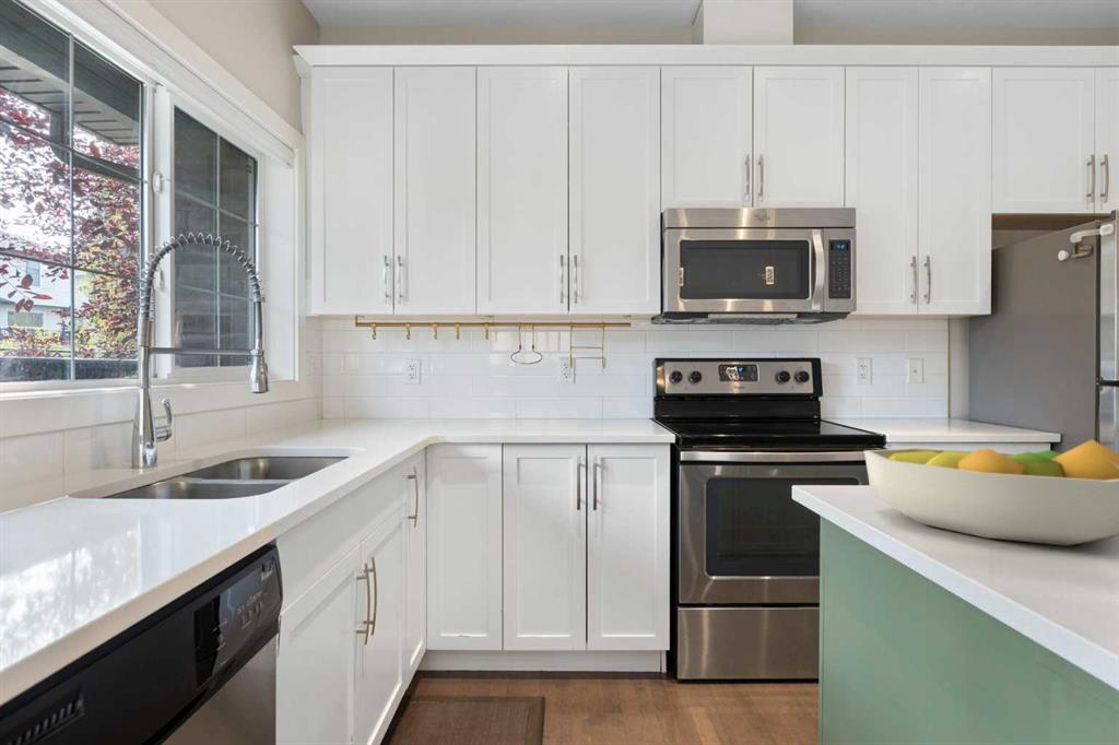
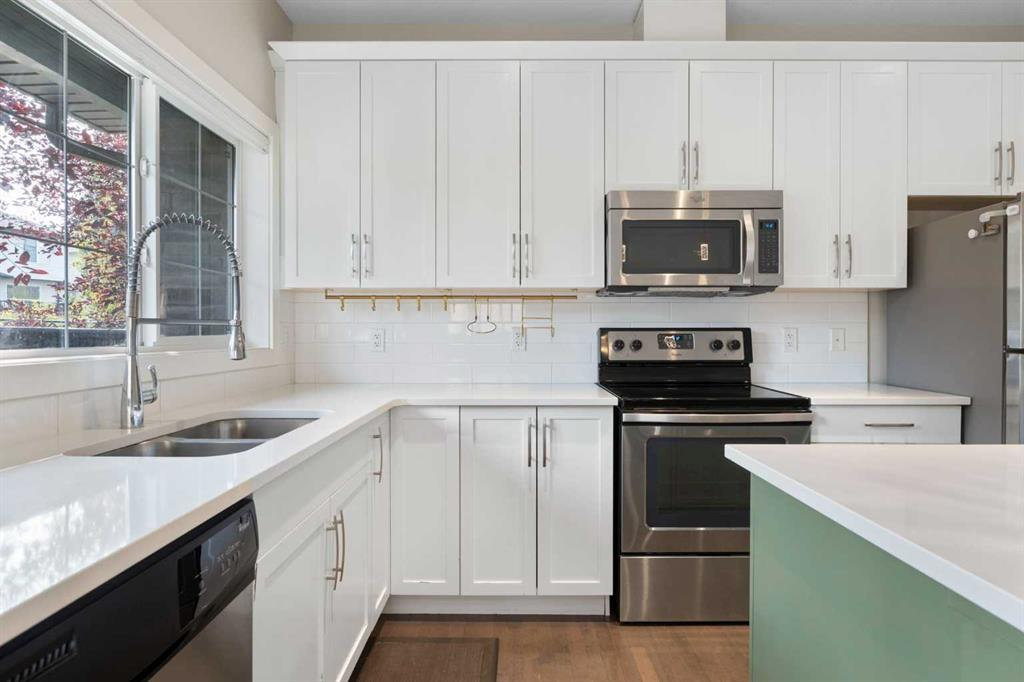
- fruit bowl [863,438,1119,547]
